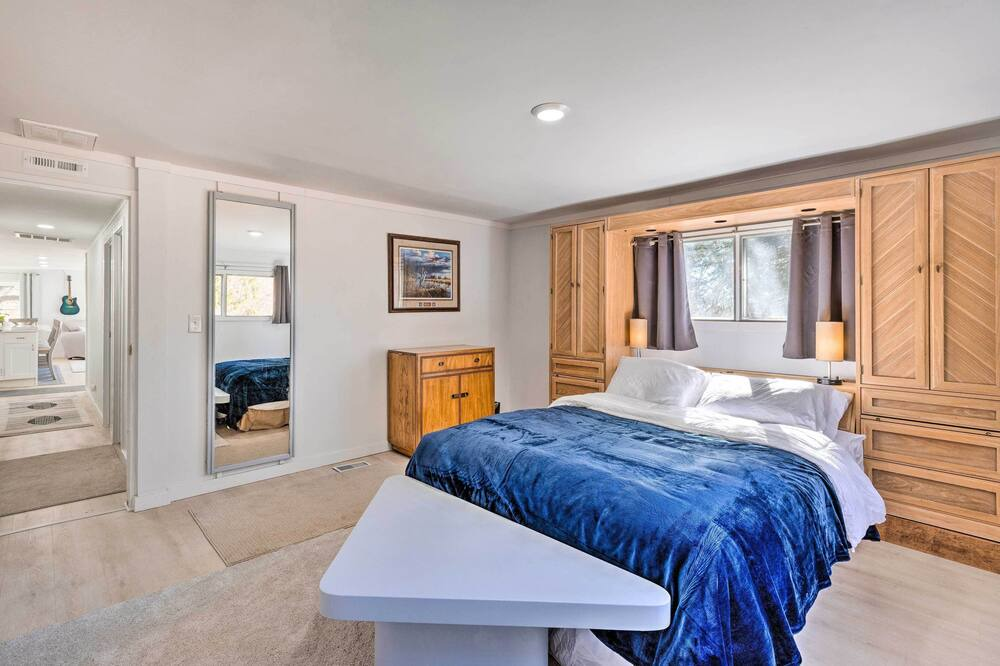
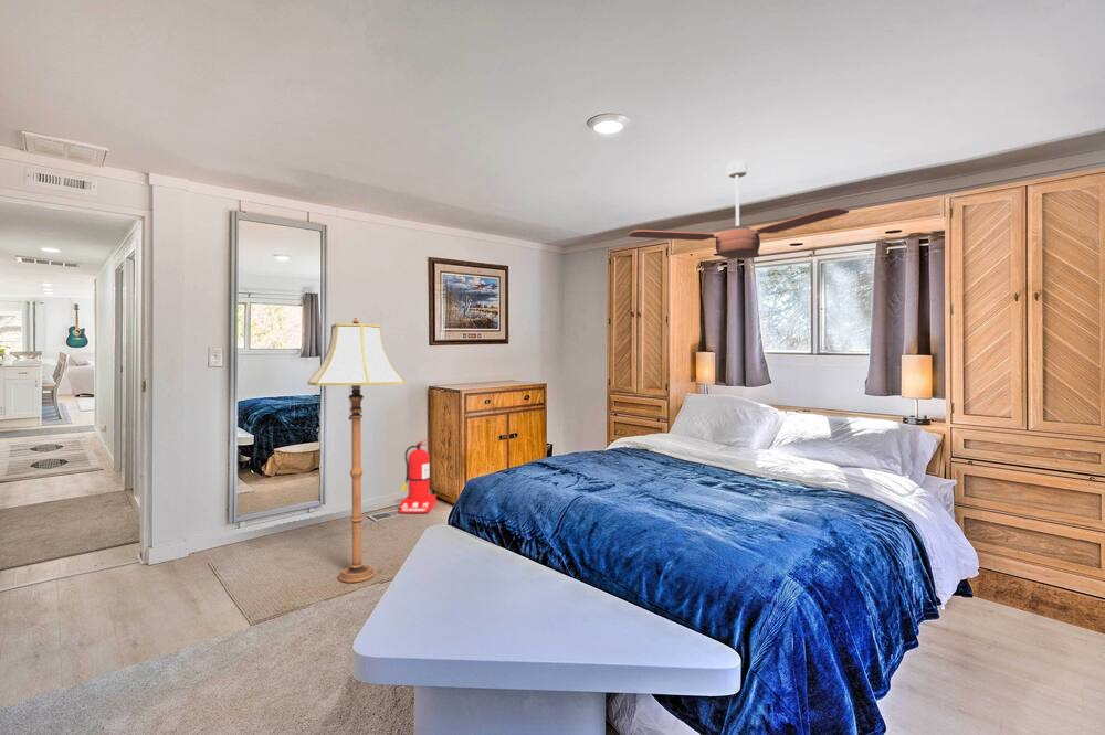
+ ceiling fan [628,159,850,259]
+ fire extinguisher [398,439,438,514]
+ floor lamp [306,316,407,584]
